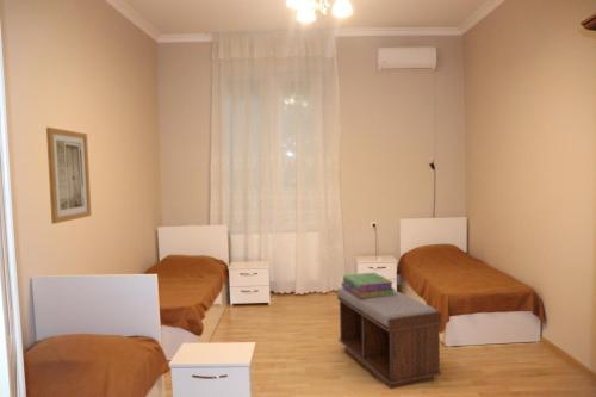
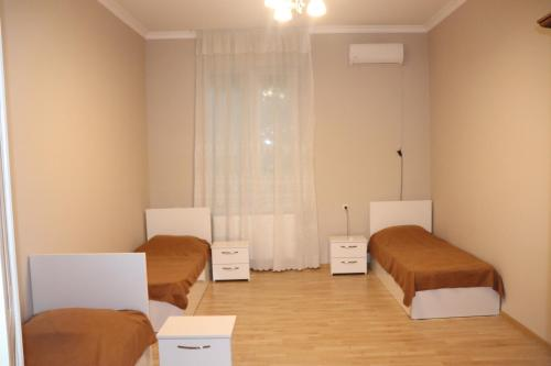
- bench [336,286,443,390]
- stack of books [340,272,396,298]
- wall art [45,126,93,225]
